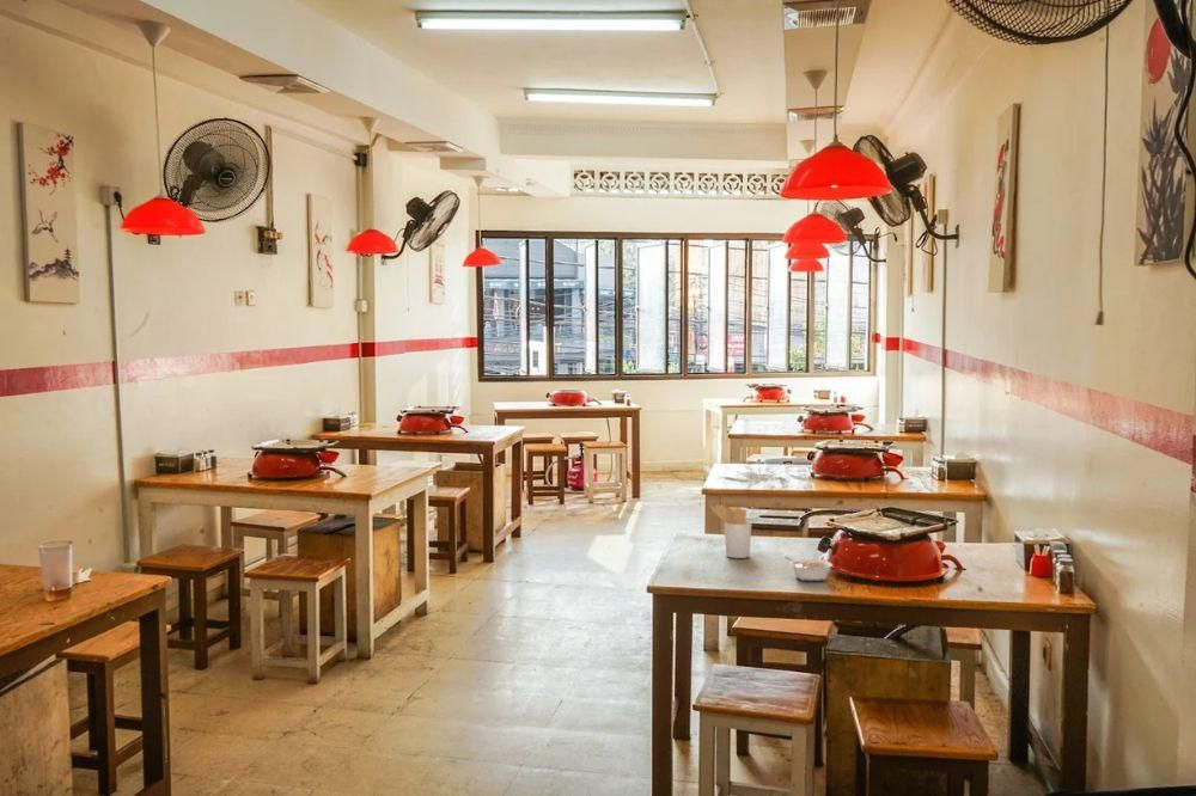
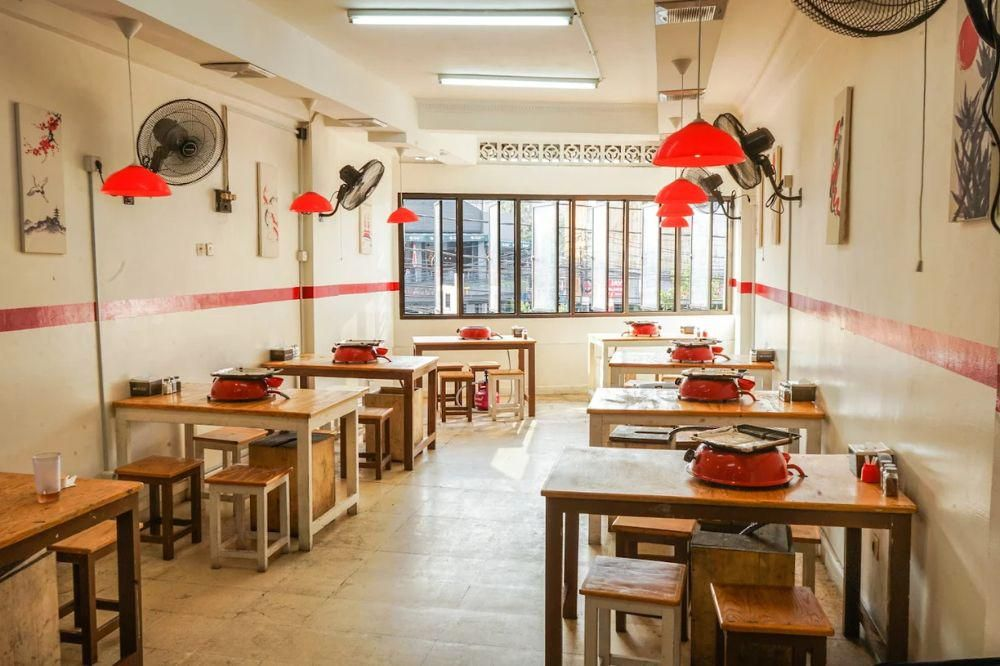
- legume [783,556,834,582]
- utensil holder [709,503,752,559]
